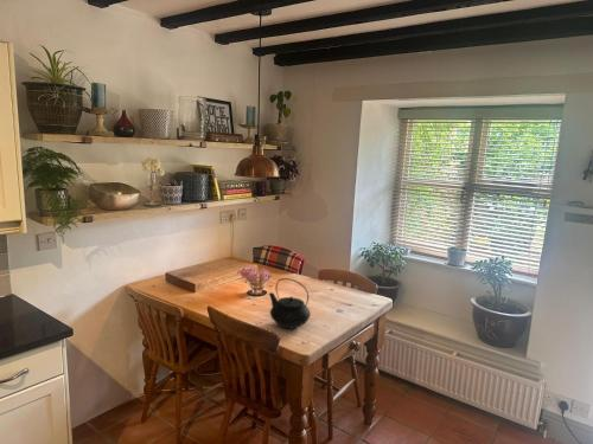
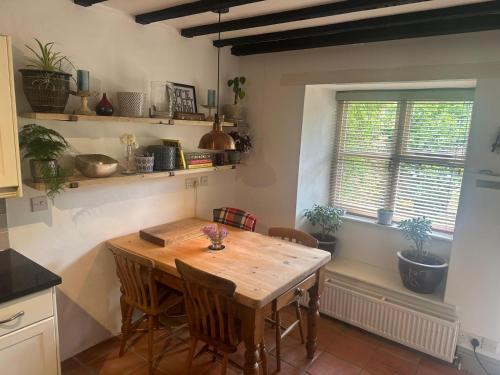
- teapot [268,277,312,330]
